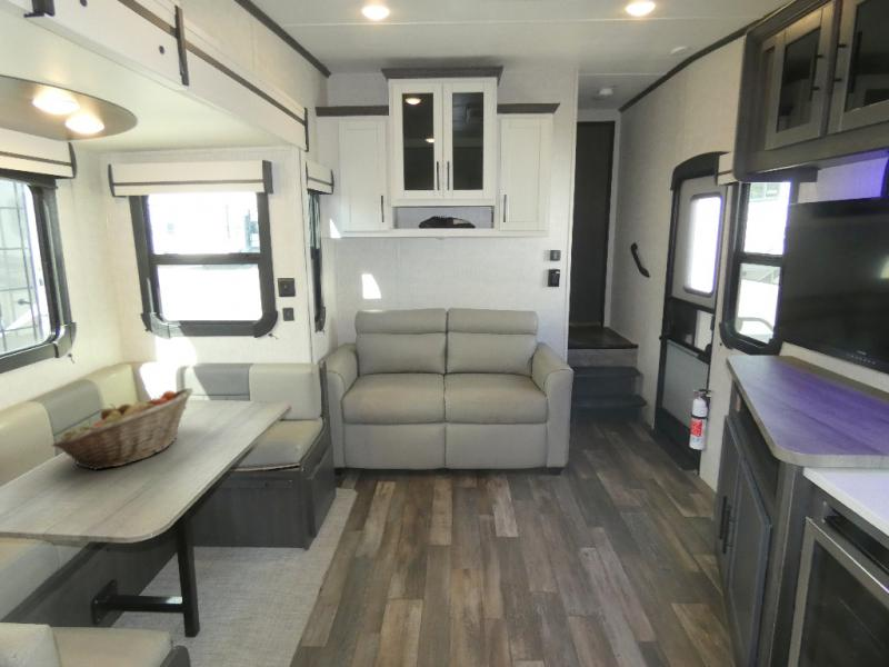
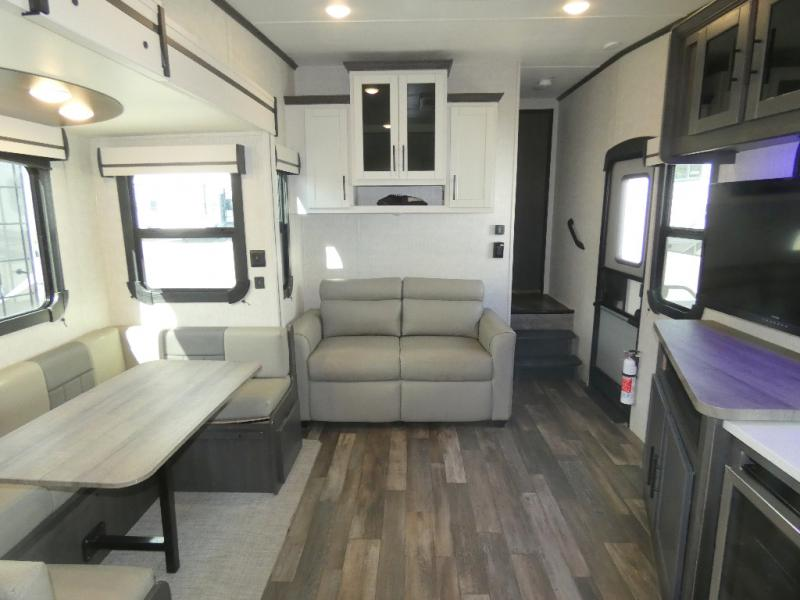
- fruit basket [51,387,194,471]
